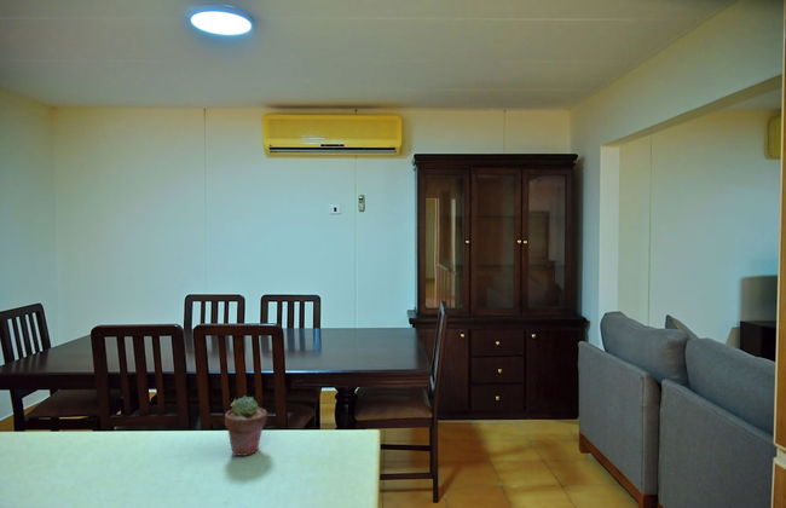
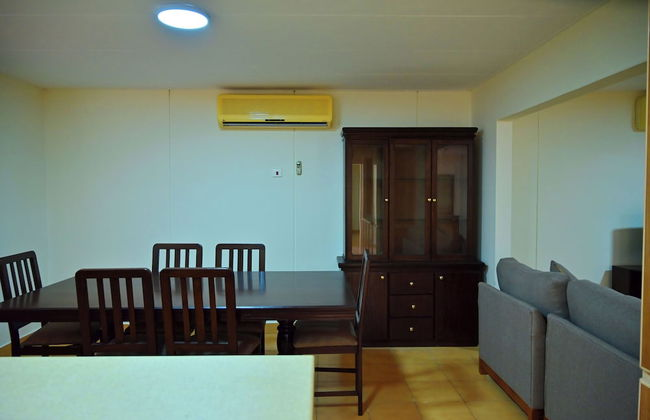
- potted succulent [224,394,268,457]
